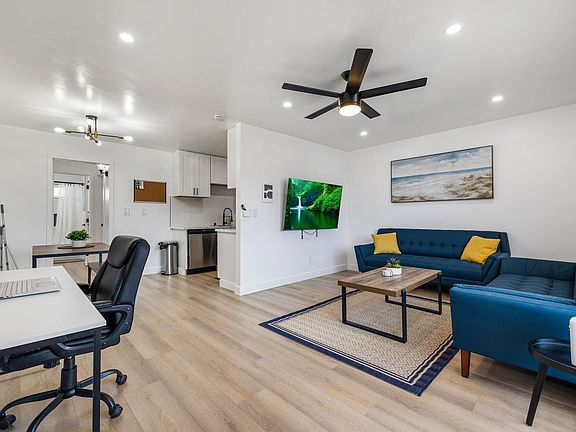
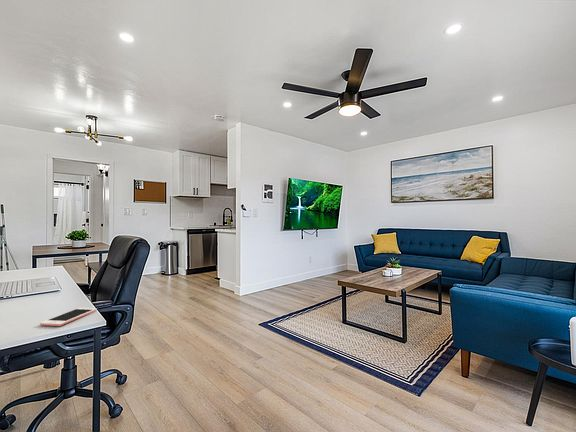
+ cell phone [39,307,98,327]
